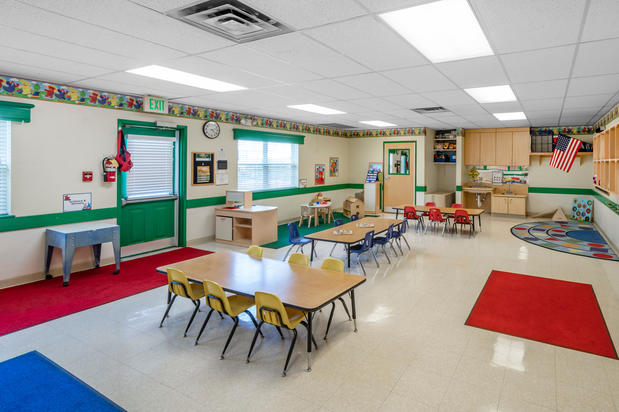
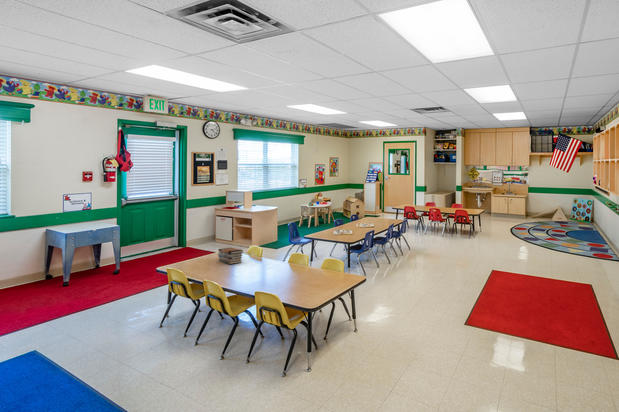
+ book stack [217,247,244,265]
